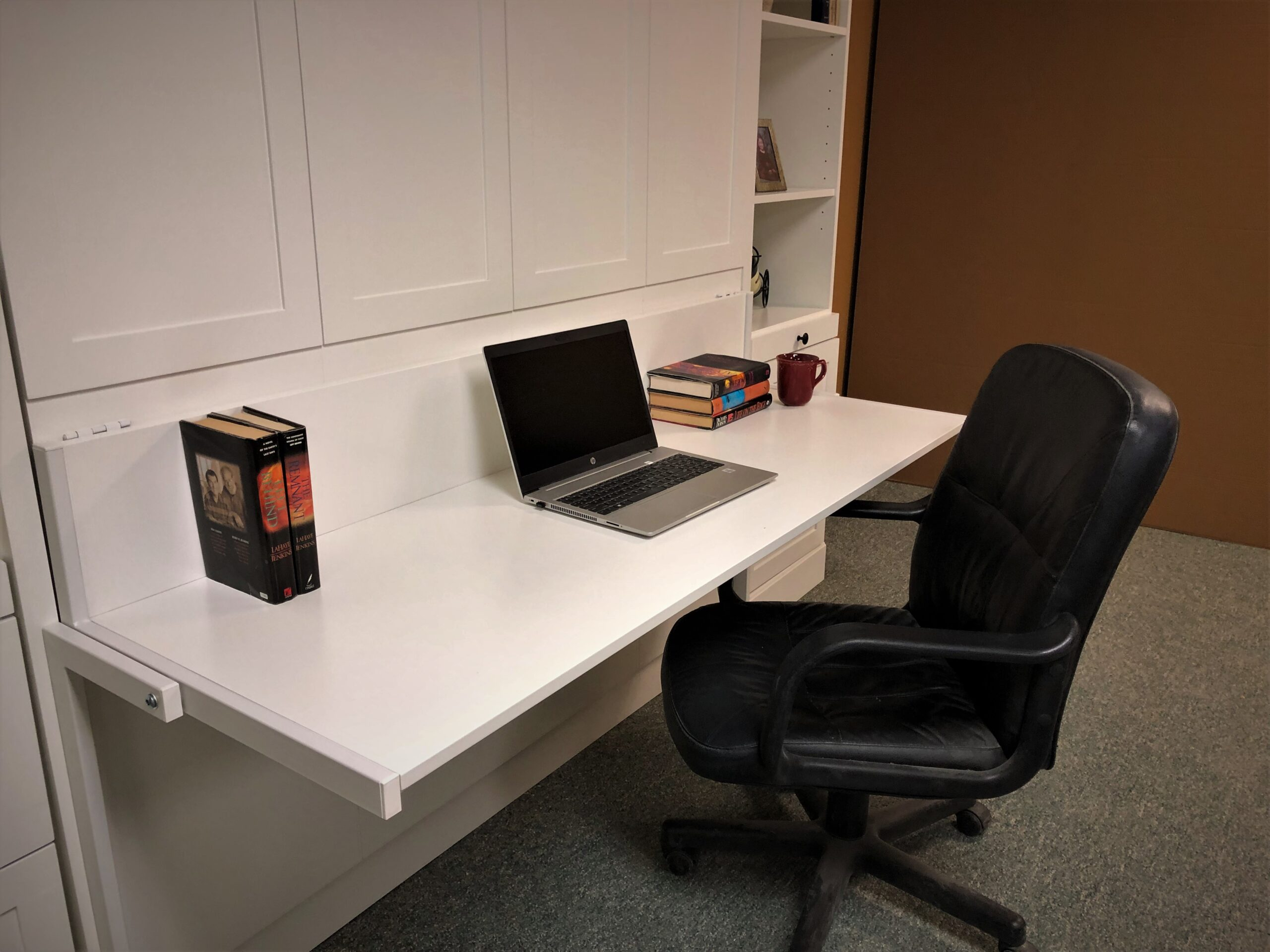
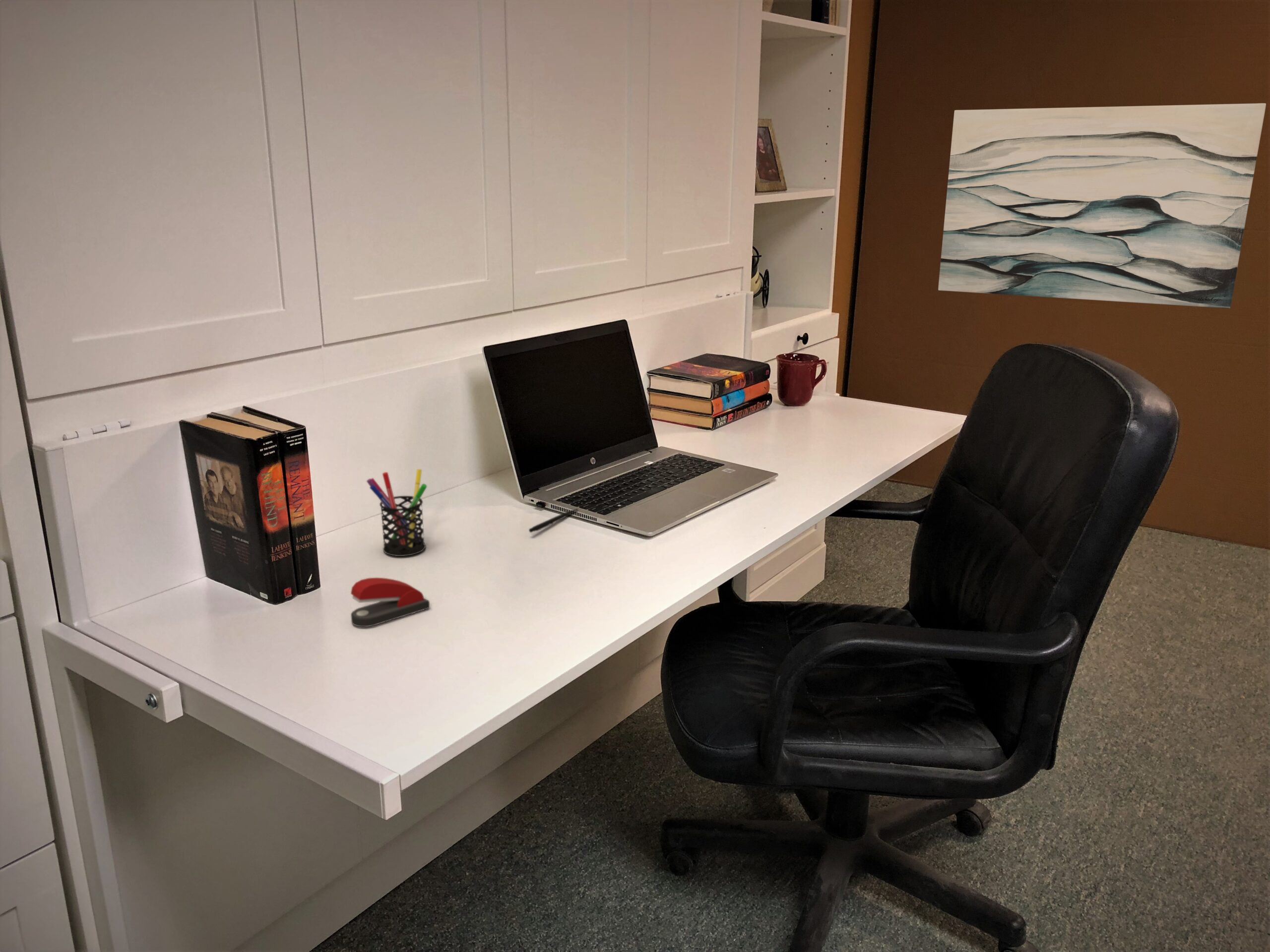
+ stapler [350,577,430,627]
+ pen holder [366,469,428,557]
+ pen [528,508,578,533]
+ wall art [938,103,1267,309]
